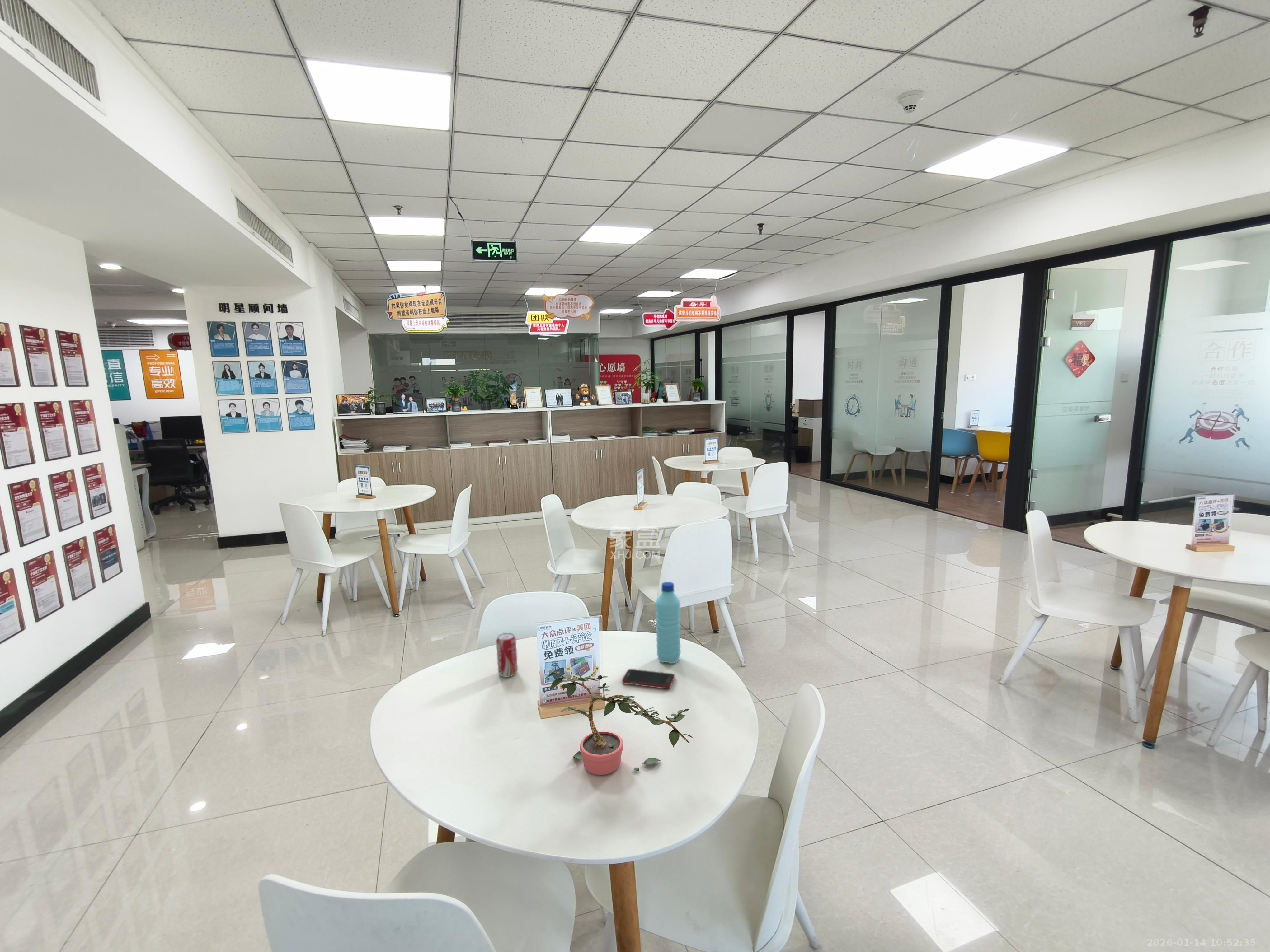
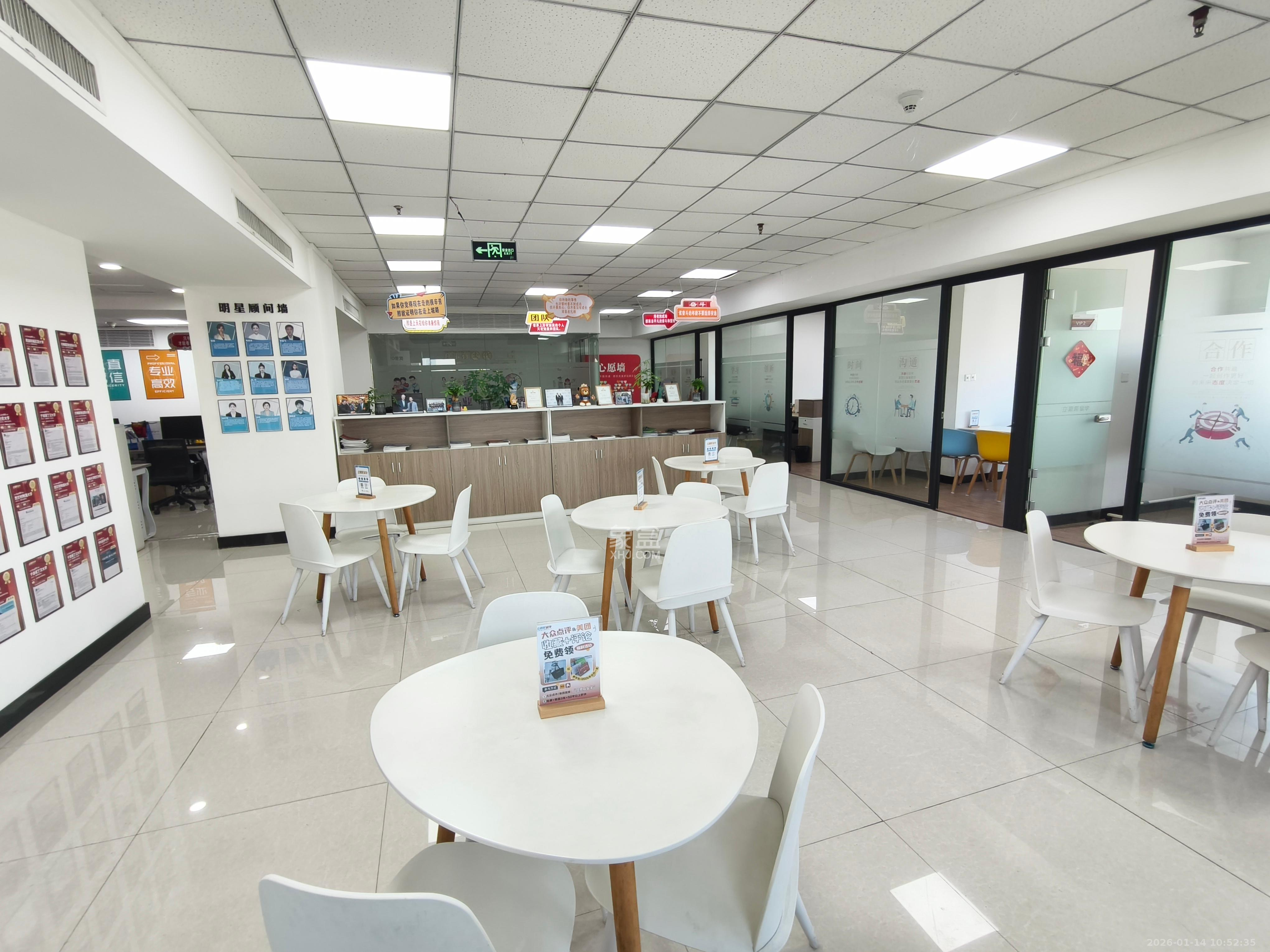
- water bottle [656,581,681,664]
- cell phone [622,669,675,689]
- beverage can [496,632,518,677]
- potted plant [545,669,694,775]
